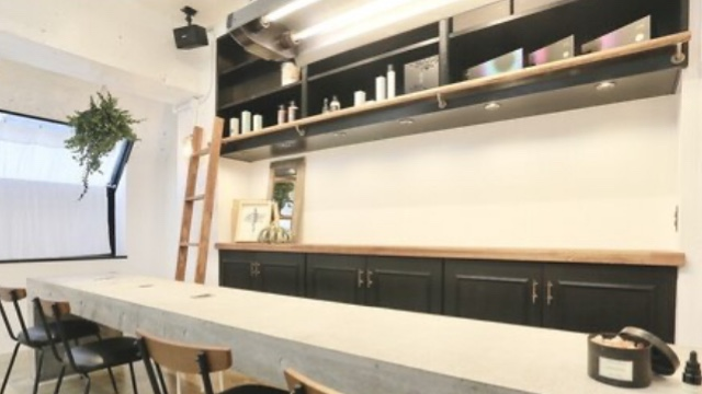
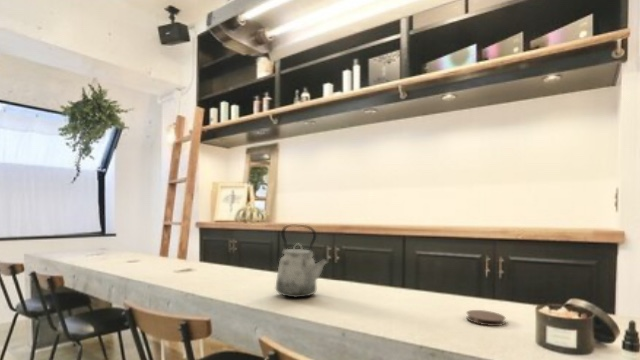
+ coaster [465,309,506,327]
+ kettle [274,224,330,299]
